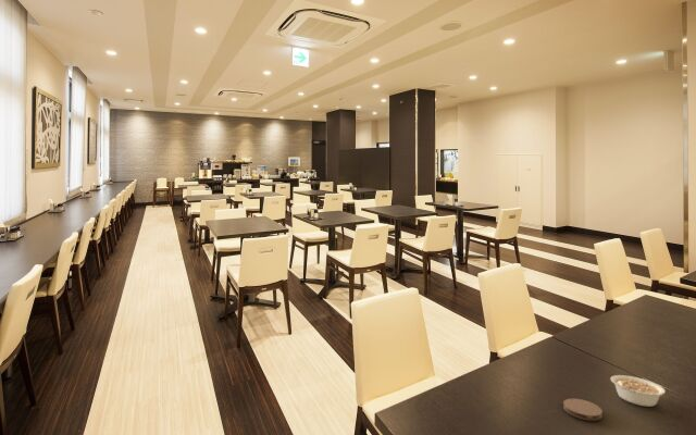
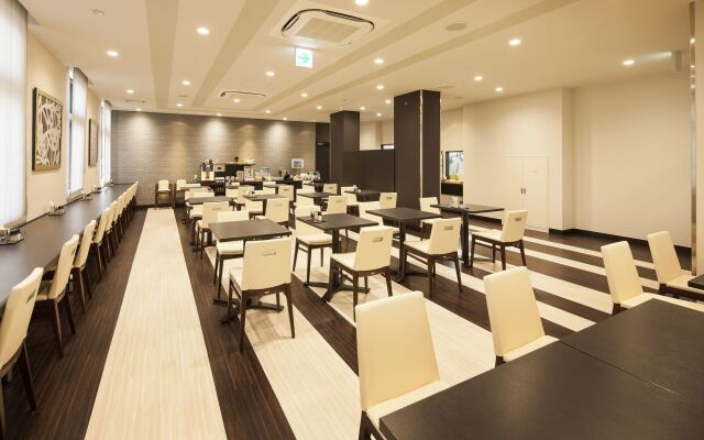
- legume [609,374,667,408]
- coaster [562,398,604,422]
